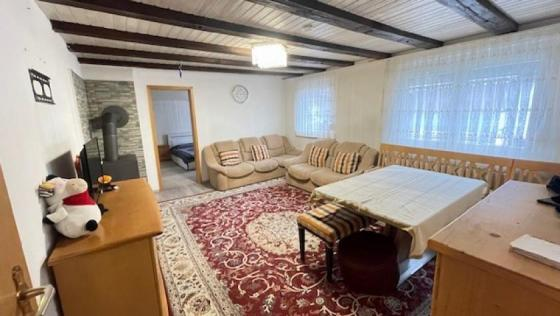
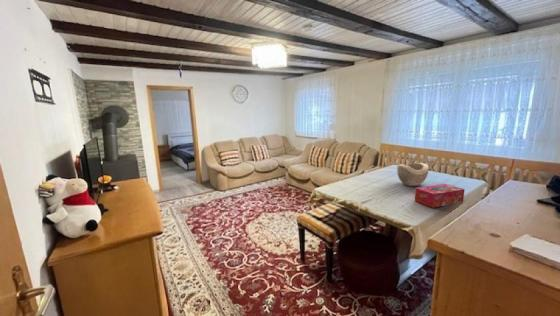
+ tissue box [414,183,466,209]
+ decorative bowl [396,162,430,187]
